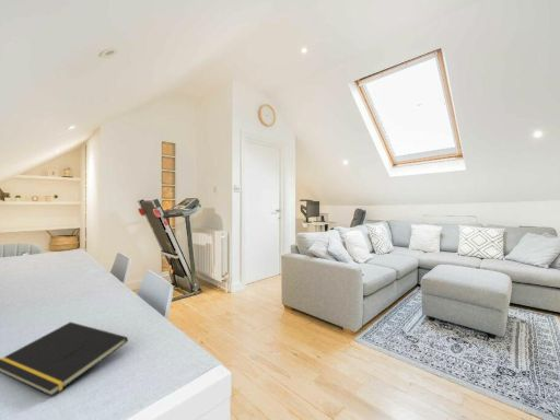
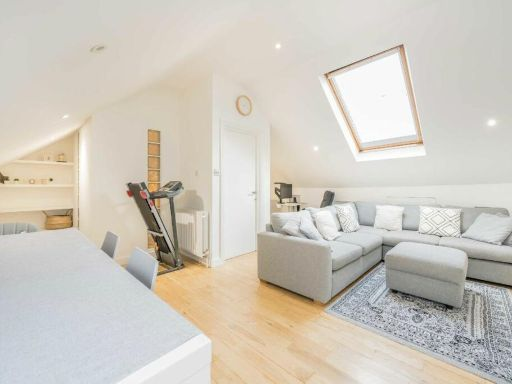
- notepad [0,320,129,397]
